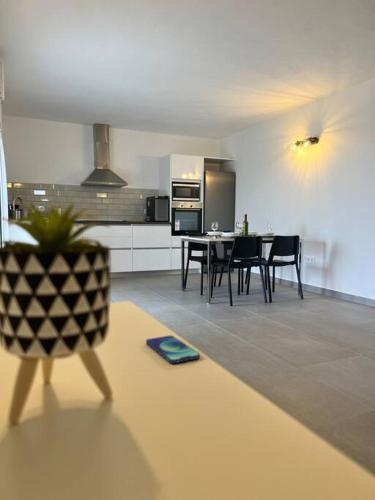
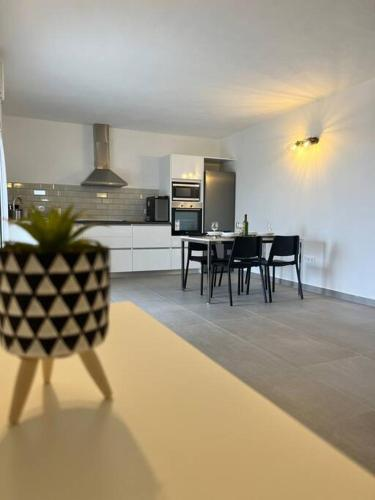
- smartphone [145,335,201,364]
